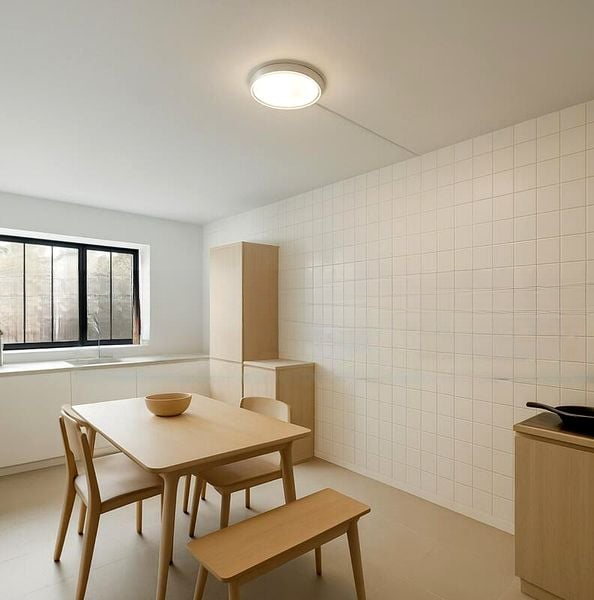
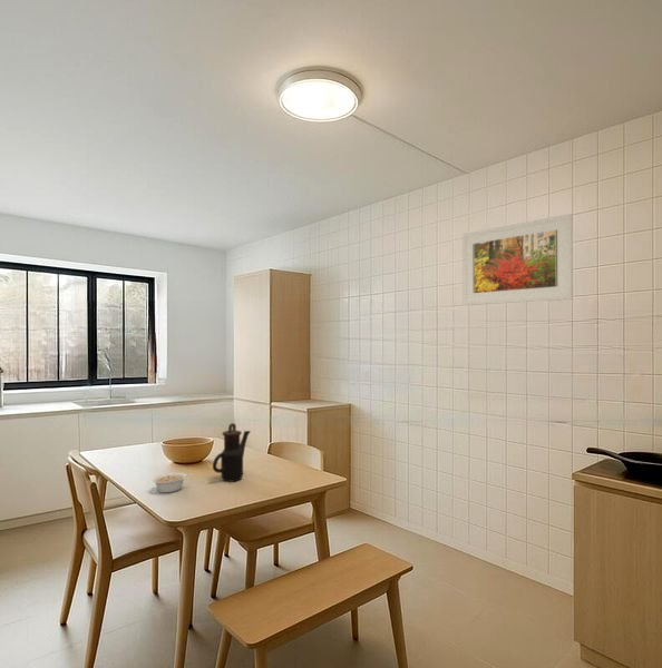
+ legume [152,471,194,494]
+ teapot [212,422,252,483]
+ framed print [461,213,574,306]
